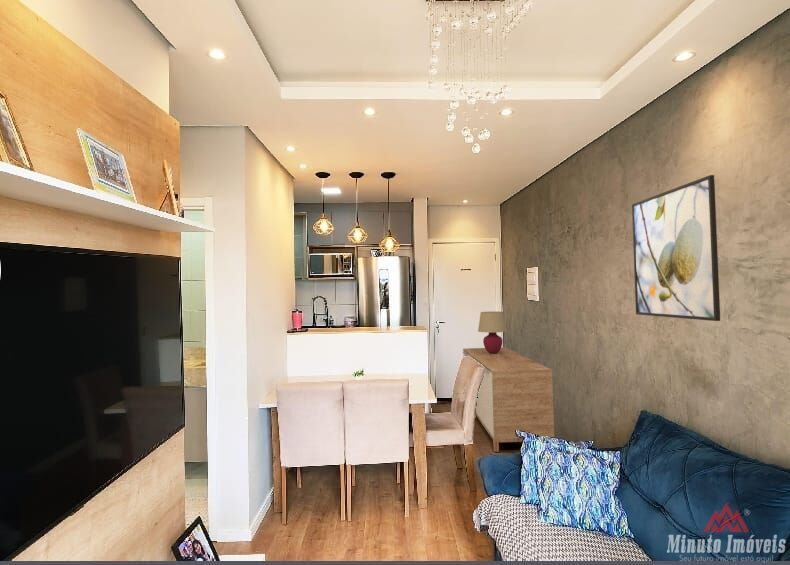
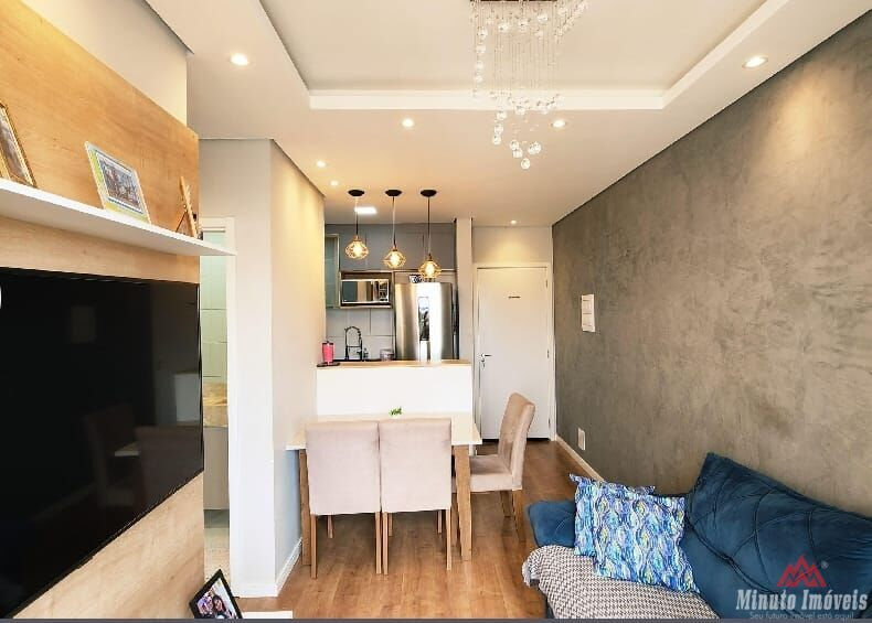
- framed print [631,174,721,322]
- sideboard [462,346,555,453]
- table lamp [477,311,508,354]
